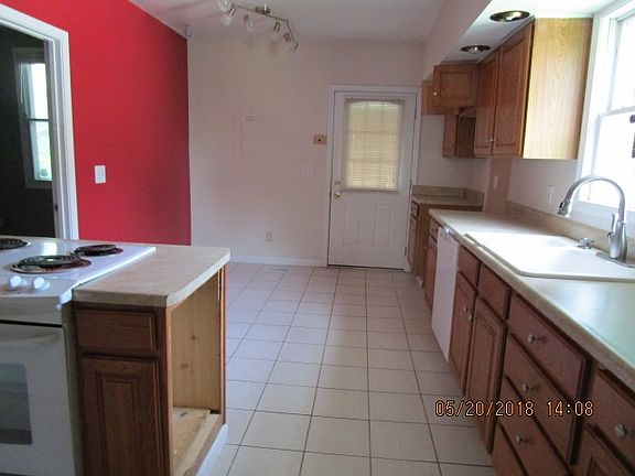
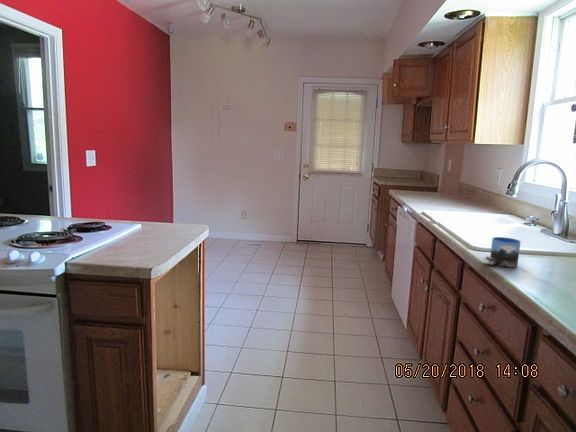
+ mug [482,236,522,268]
